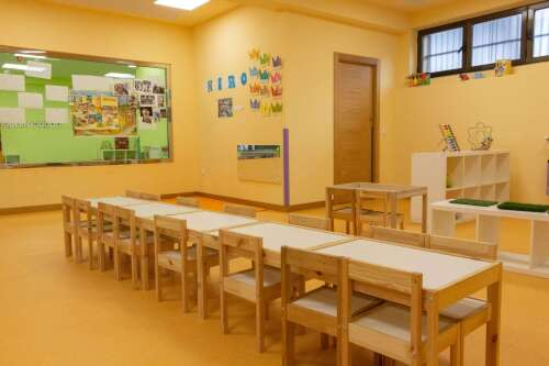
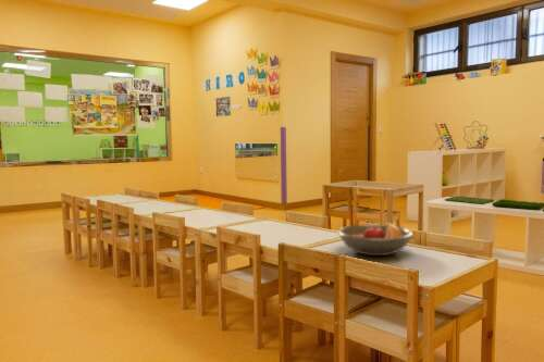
+ fruit bowl [336,221,415,257]
